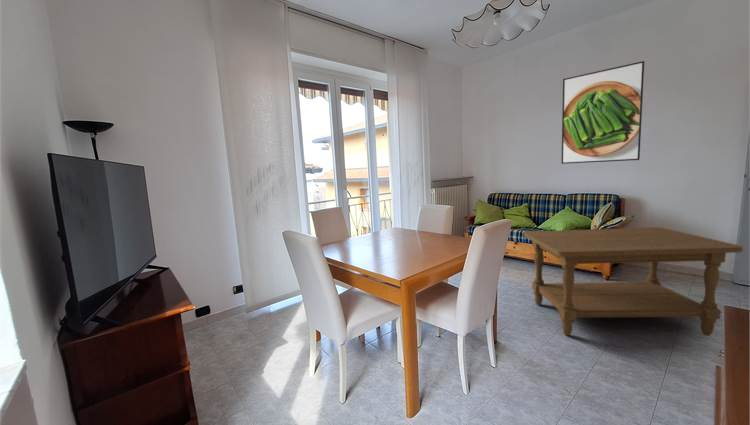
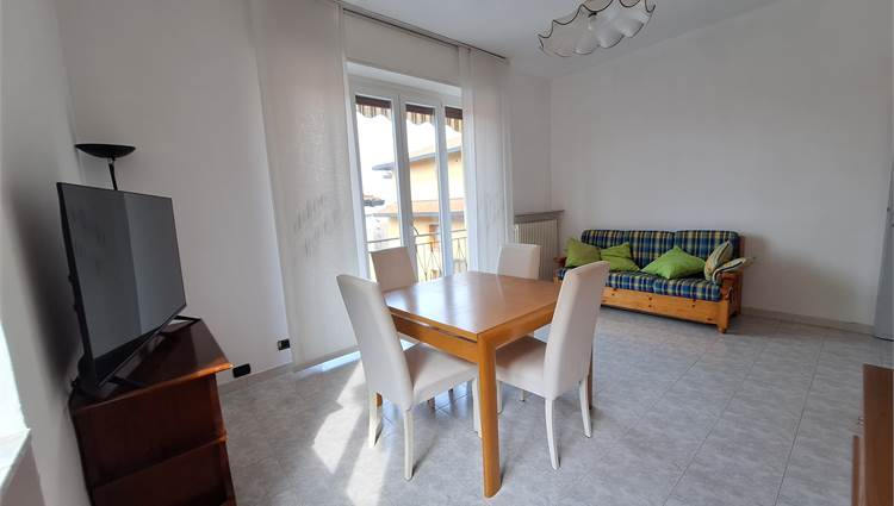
- coffee table [523,226,744,337]
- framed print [560,60,645,165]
